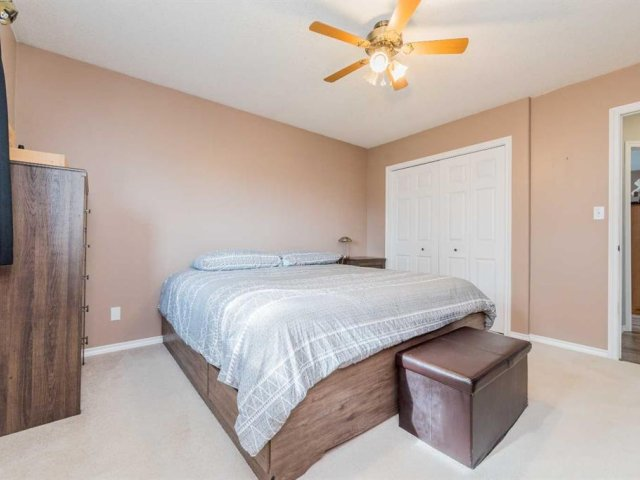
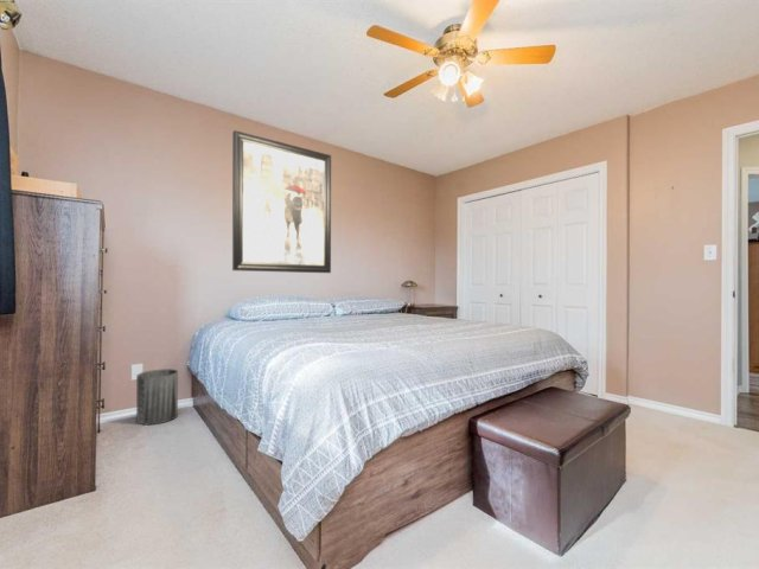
+ wall art [231,129,332,274]
+ trash can [135,367,179,426]
